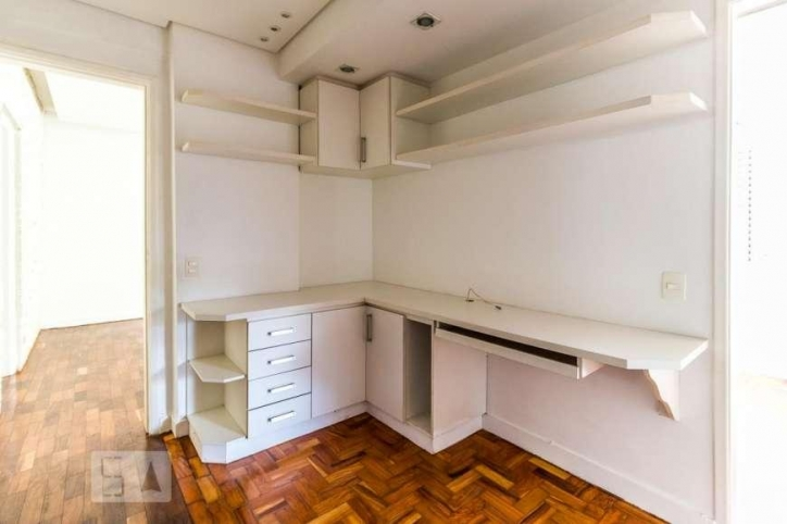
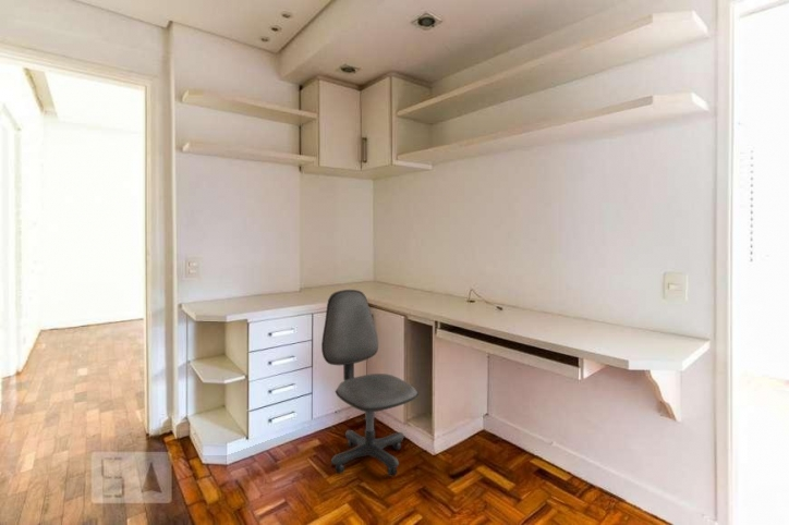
+ office chair [320,289,421,477]
